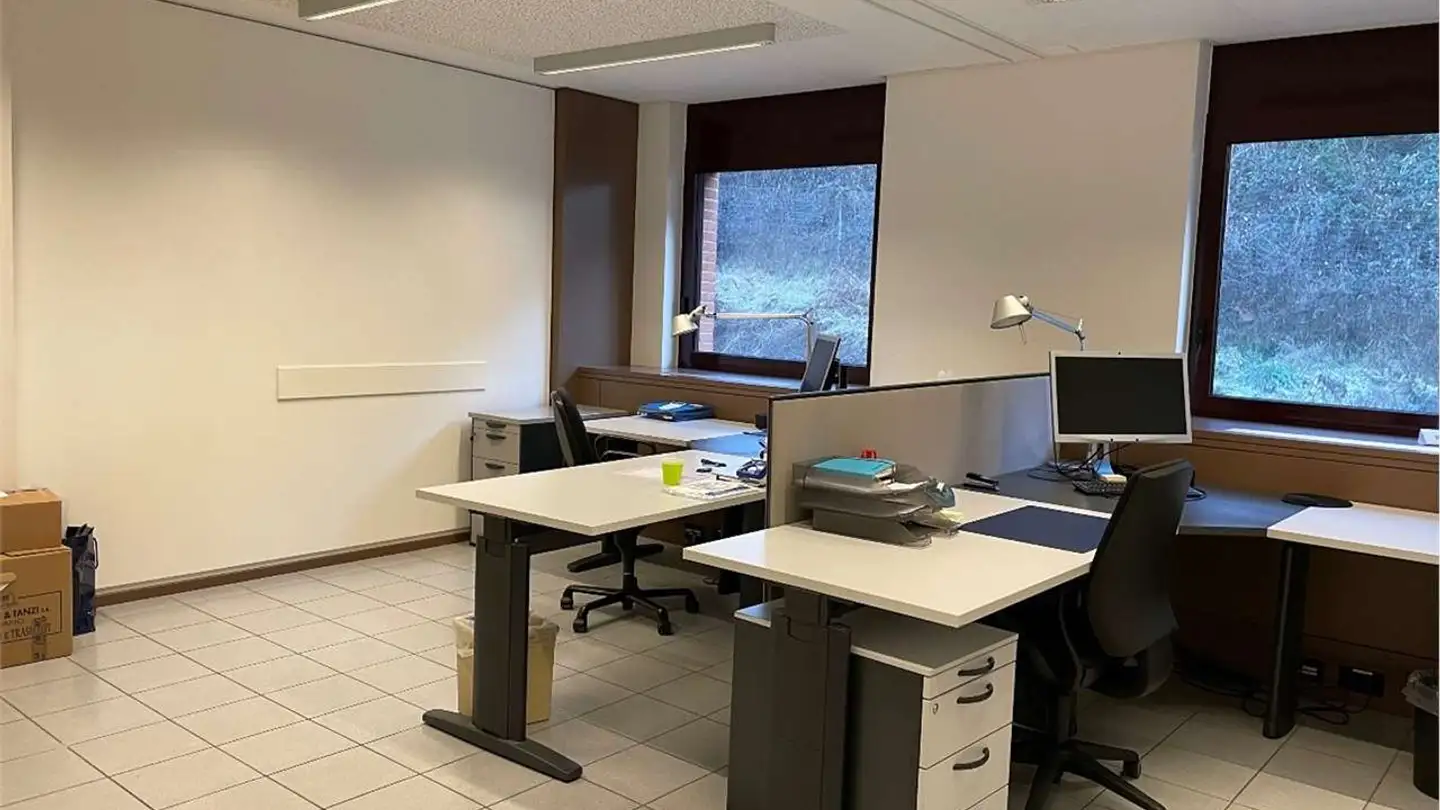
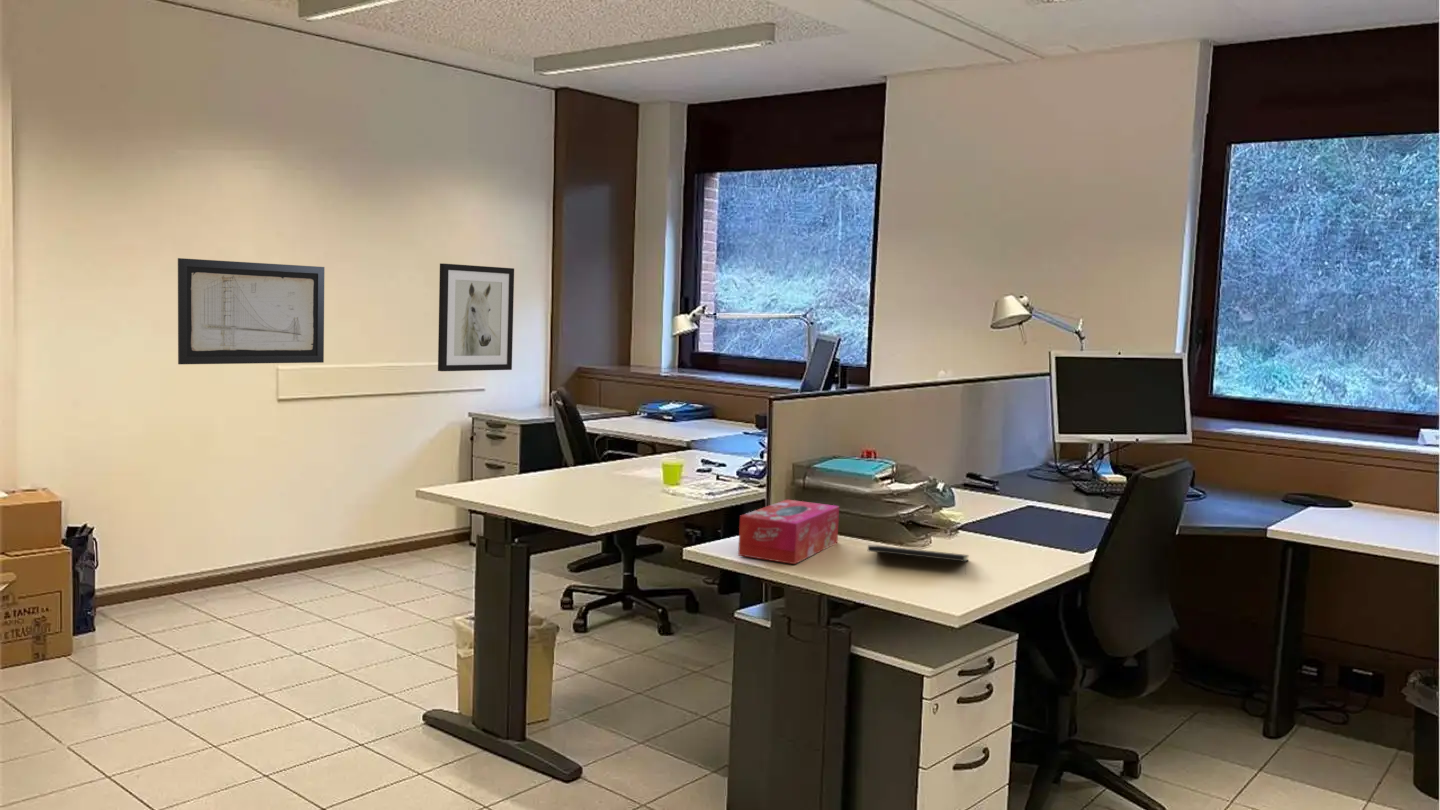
+ tissue box [737,499,840,565]
+ wall art [177,257,325,365]
+ notepad [867,544,970,574]
+ wall art [437,262,515,372]
